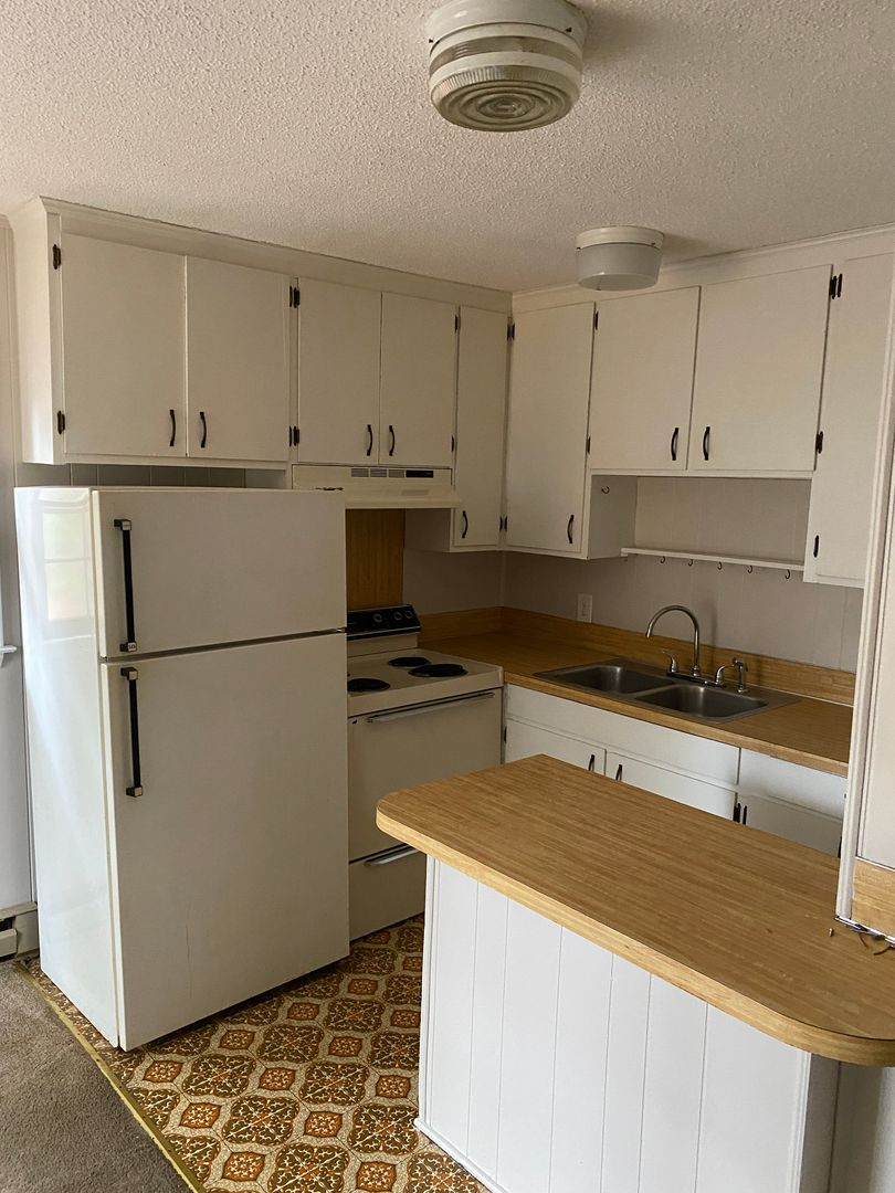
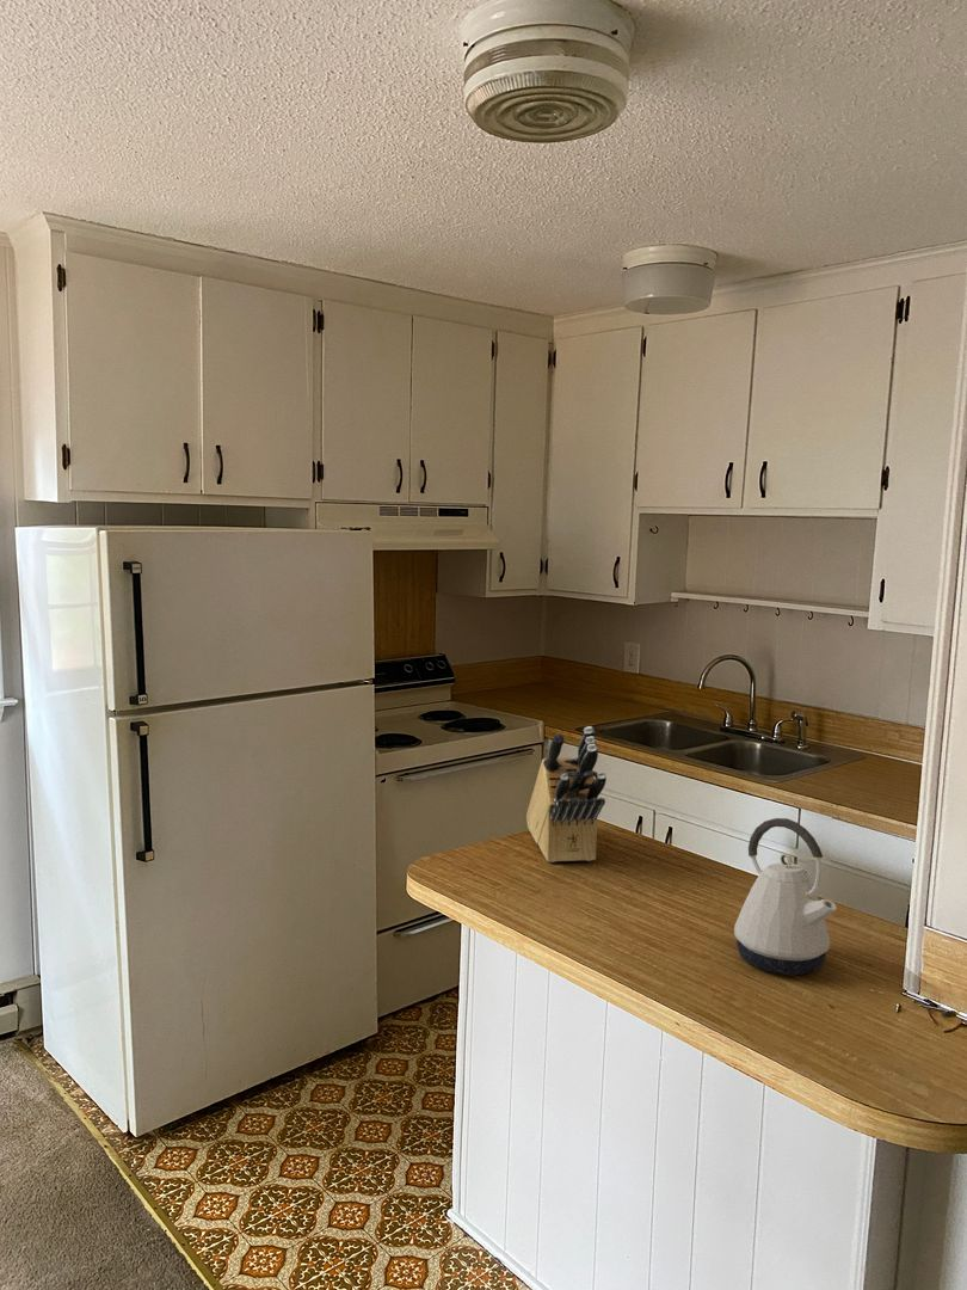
+ knife block [525,725,608,864]
+ kettle [733,817,838,976]
